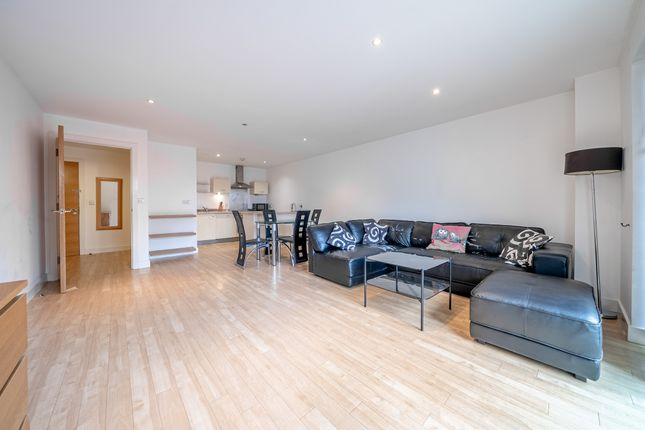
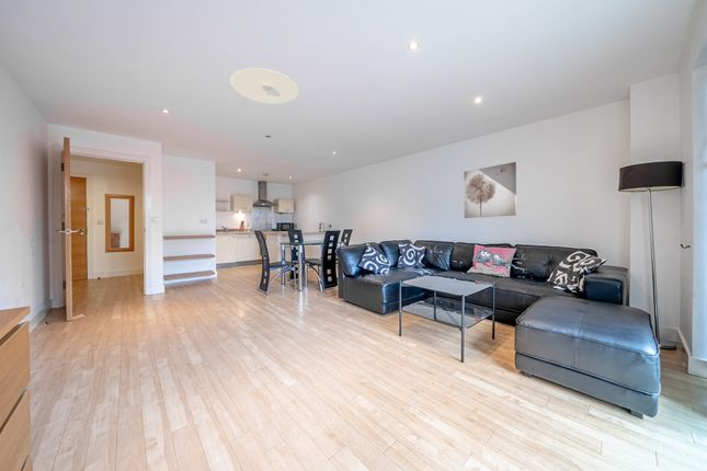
+ wall art [463,161,517,219]
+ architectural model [229,67,299,105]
